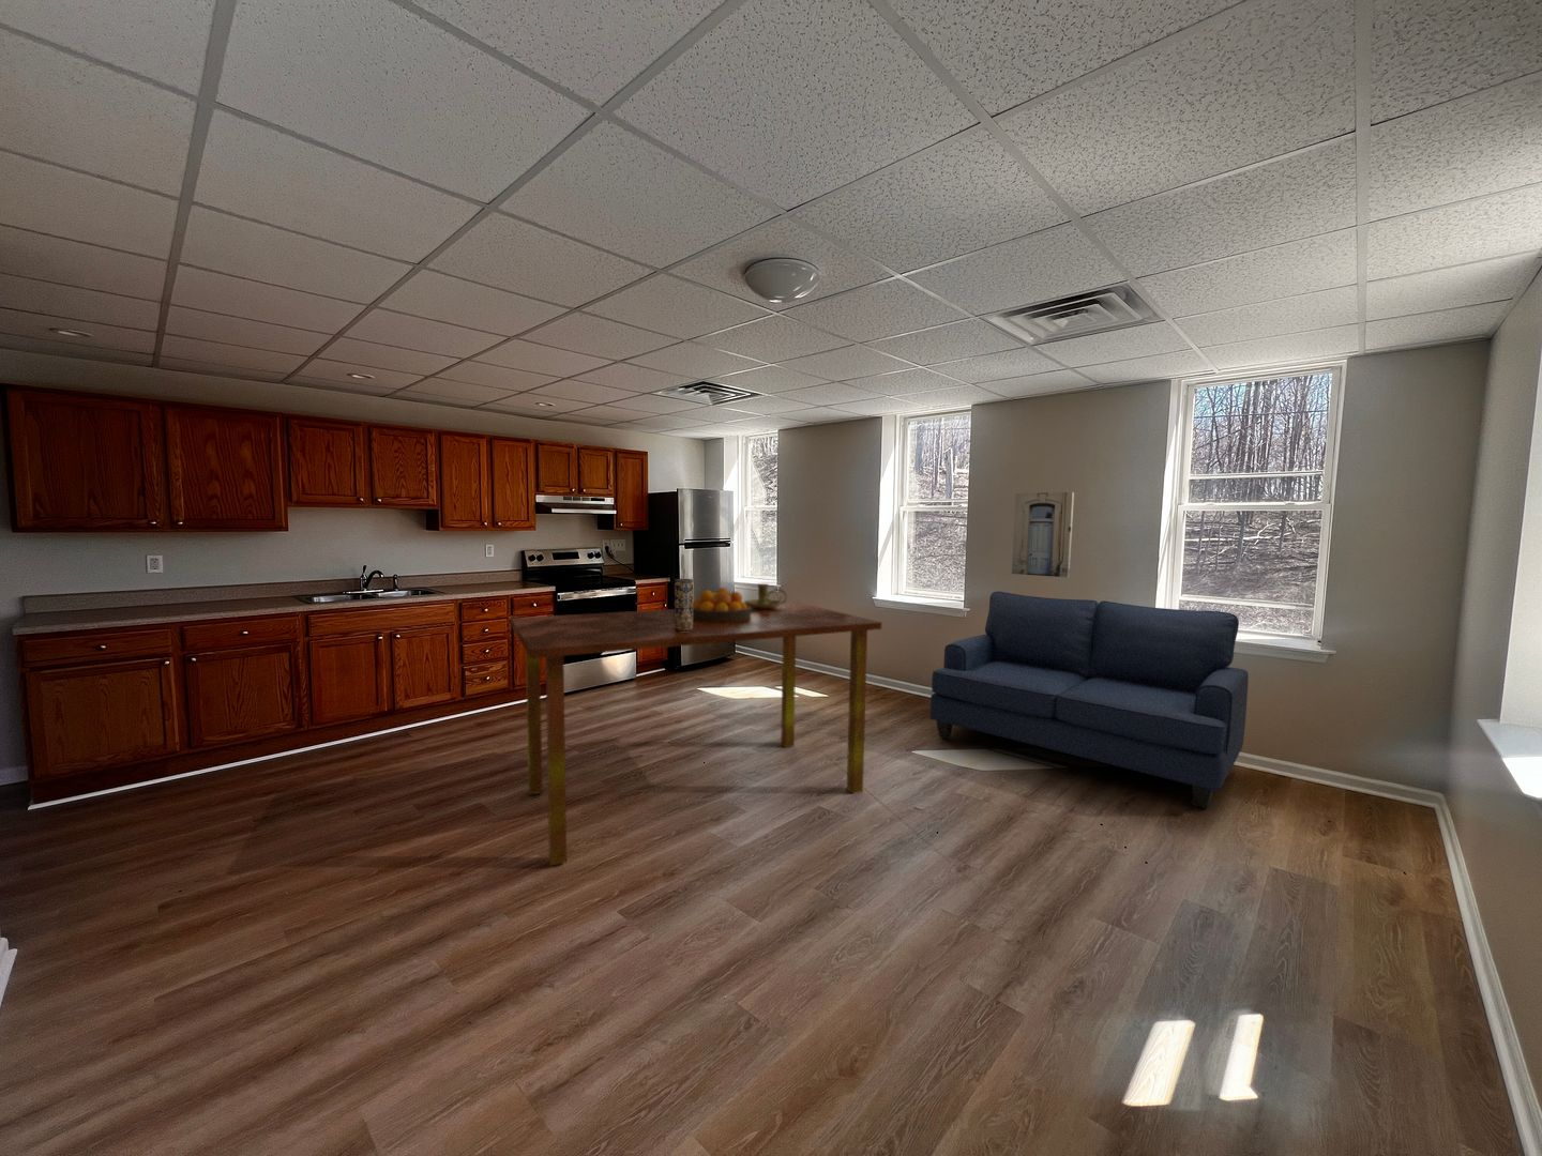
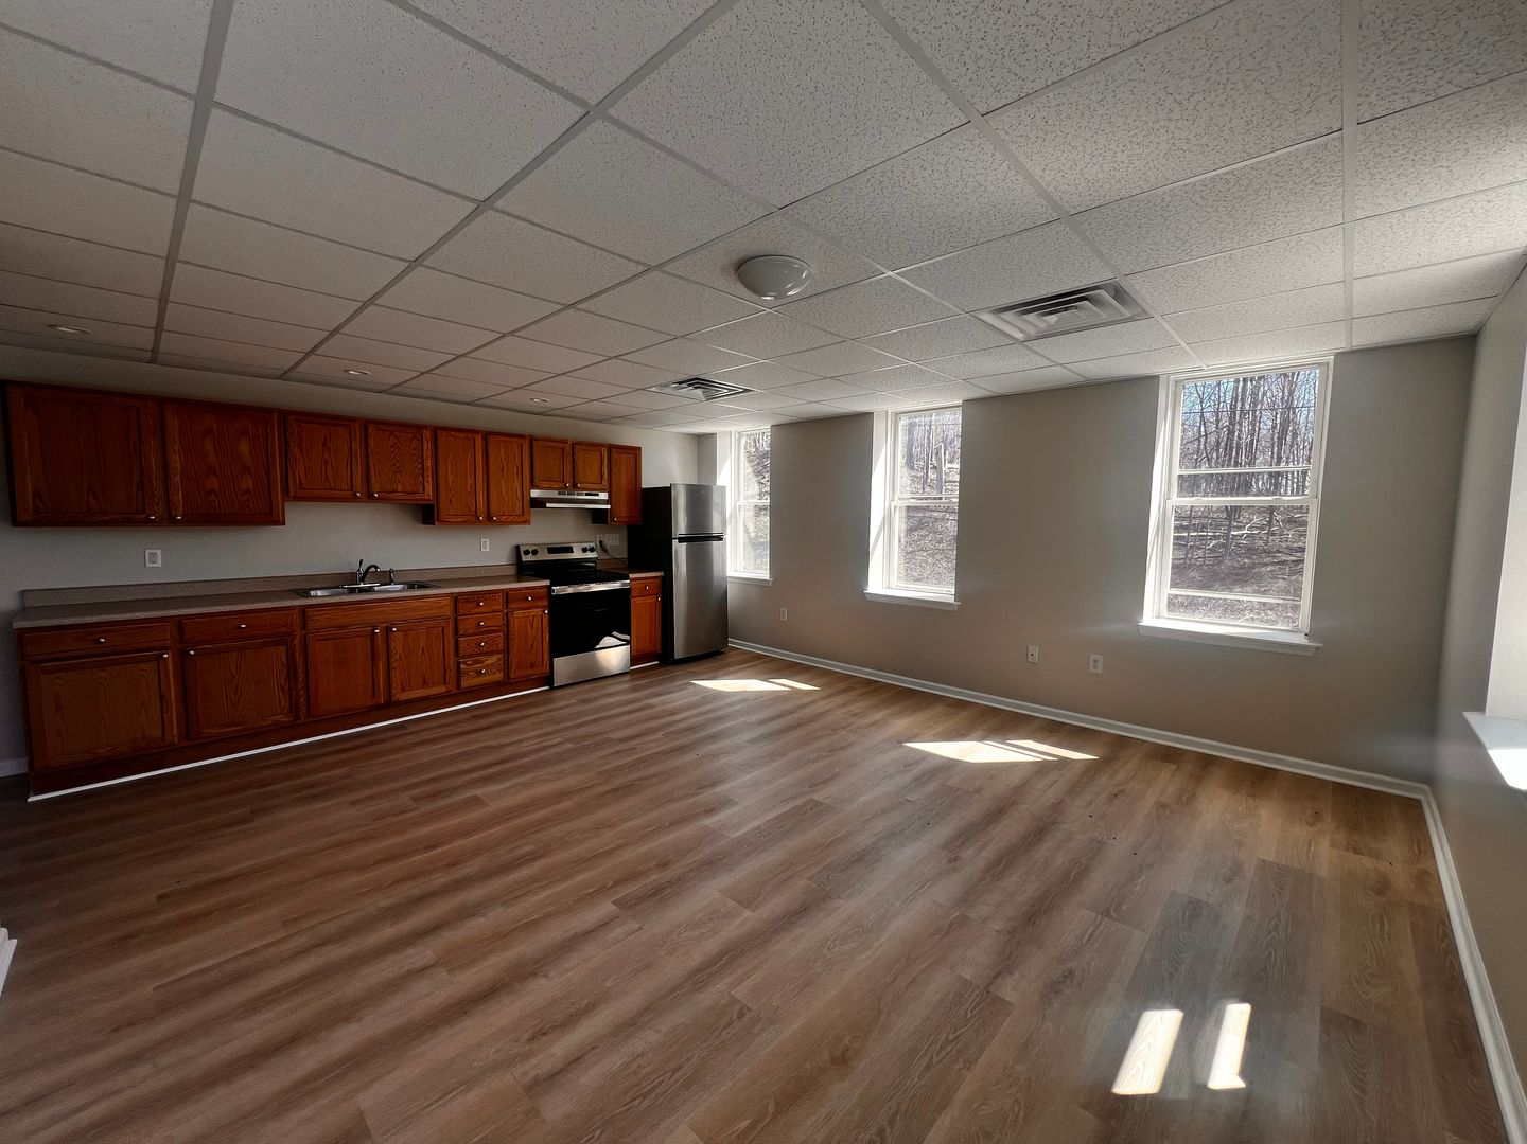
- wall art [1011,492,1075,578]
- vase [674,578,693,631]
- candle holder [743,583,788,610]
- fruit bowl [693,586,750,620]
- sofa [930,591,1249,810]
- dining table [509,601,883,866]
